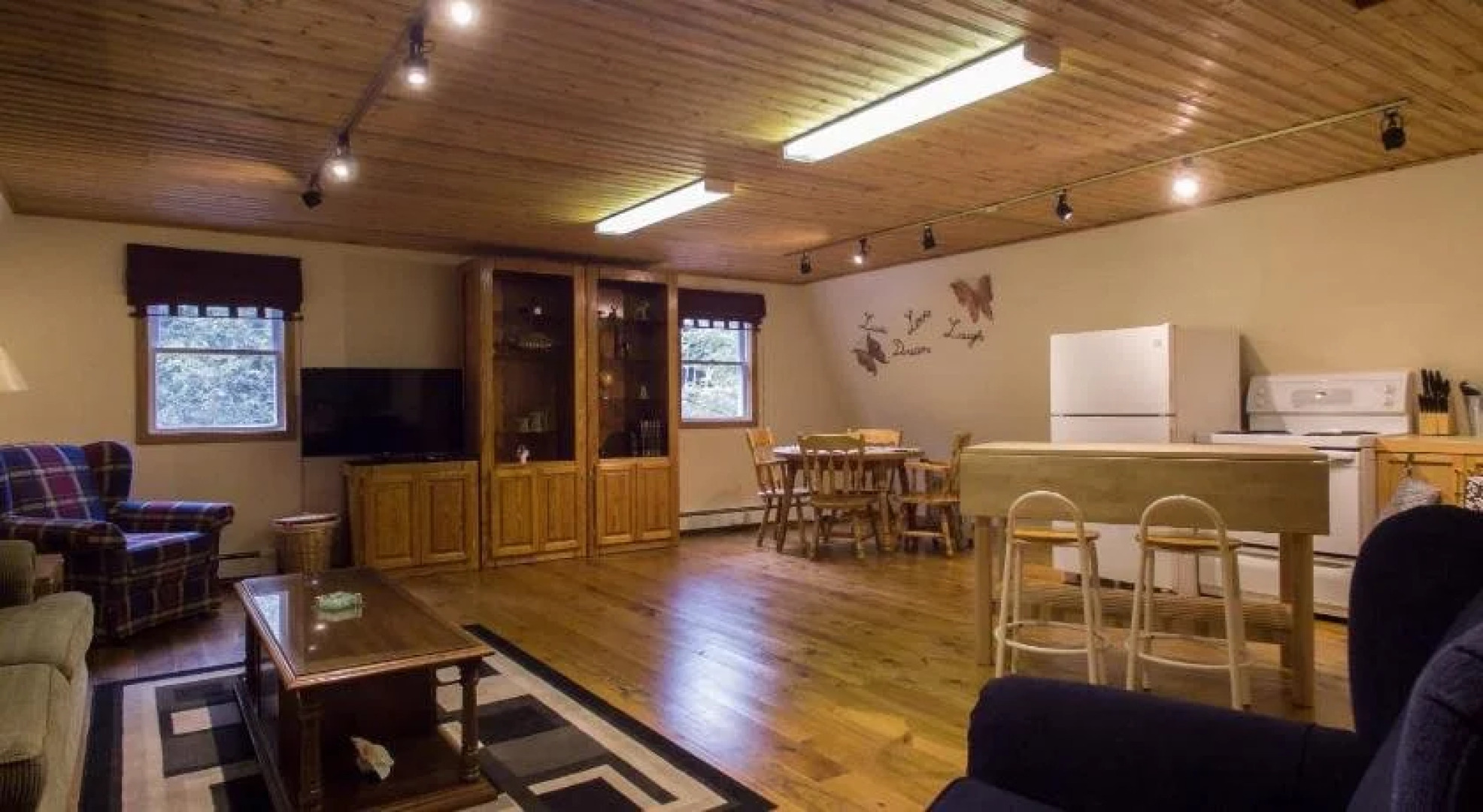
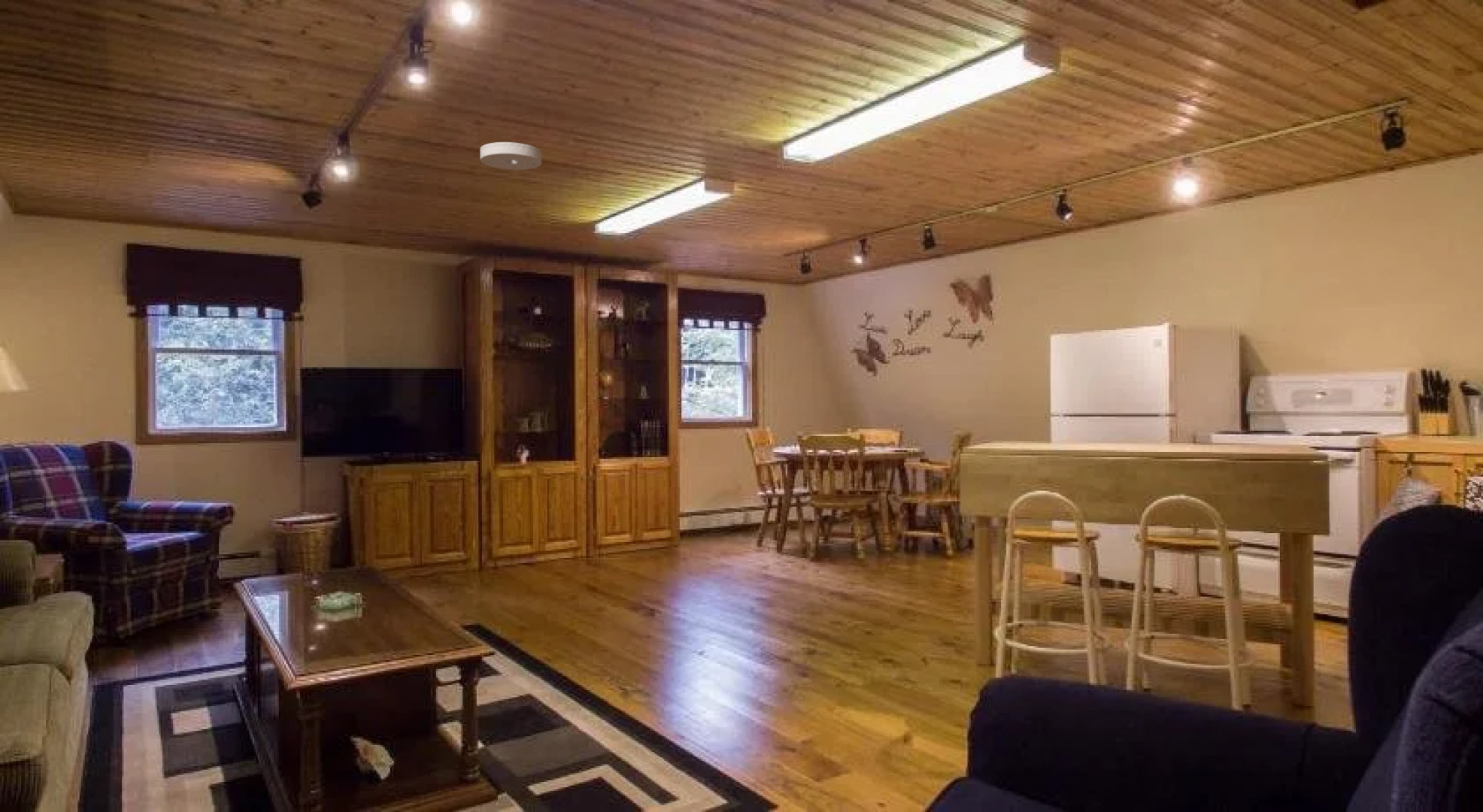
+ smoke detector [479,141,542,171]
